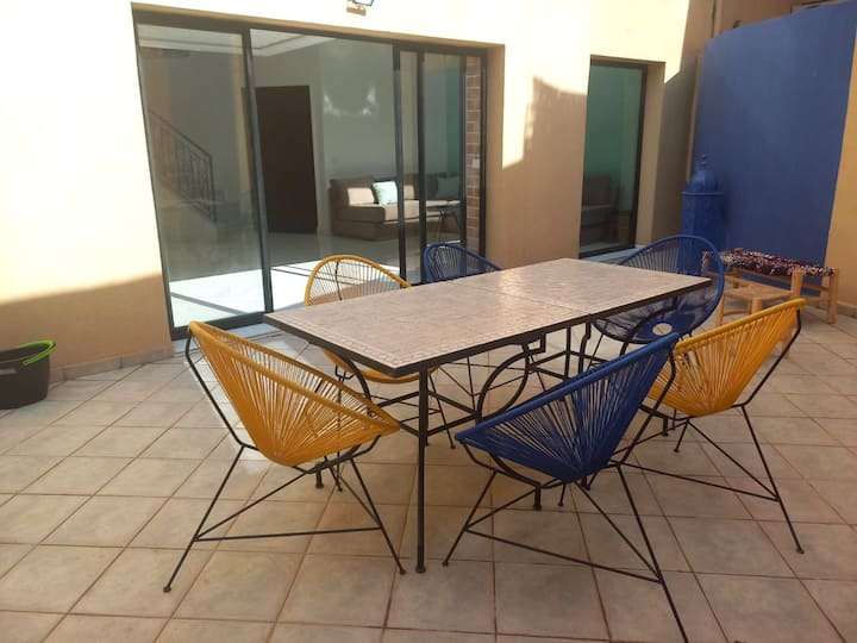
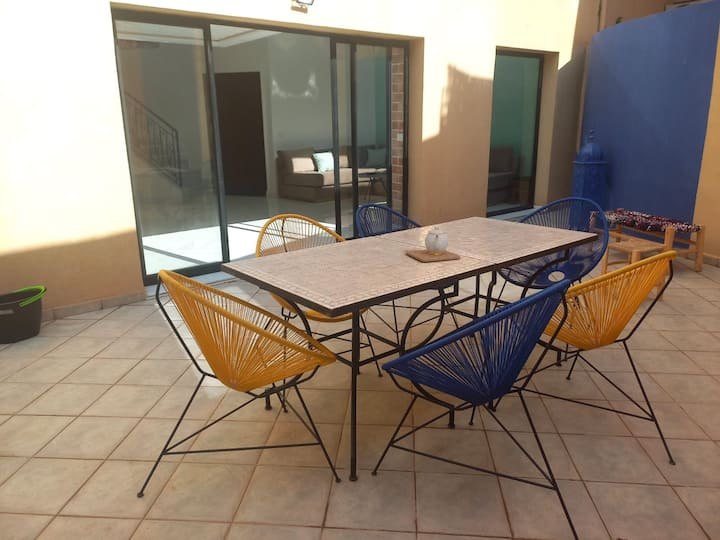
+ teapot [405,224,461,263]
